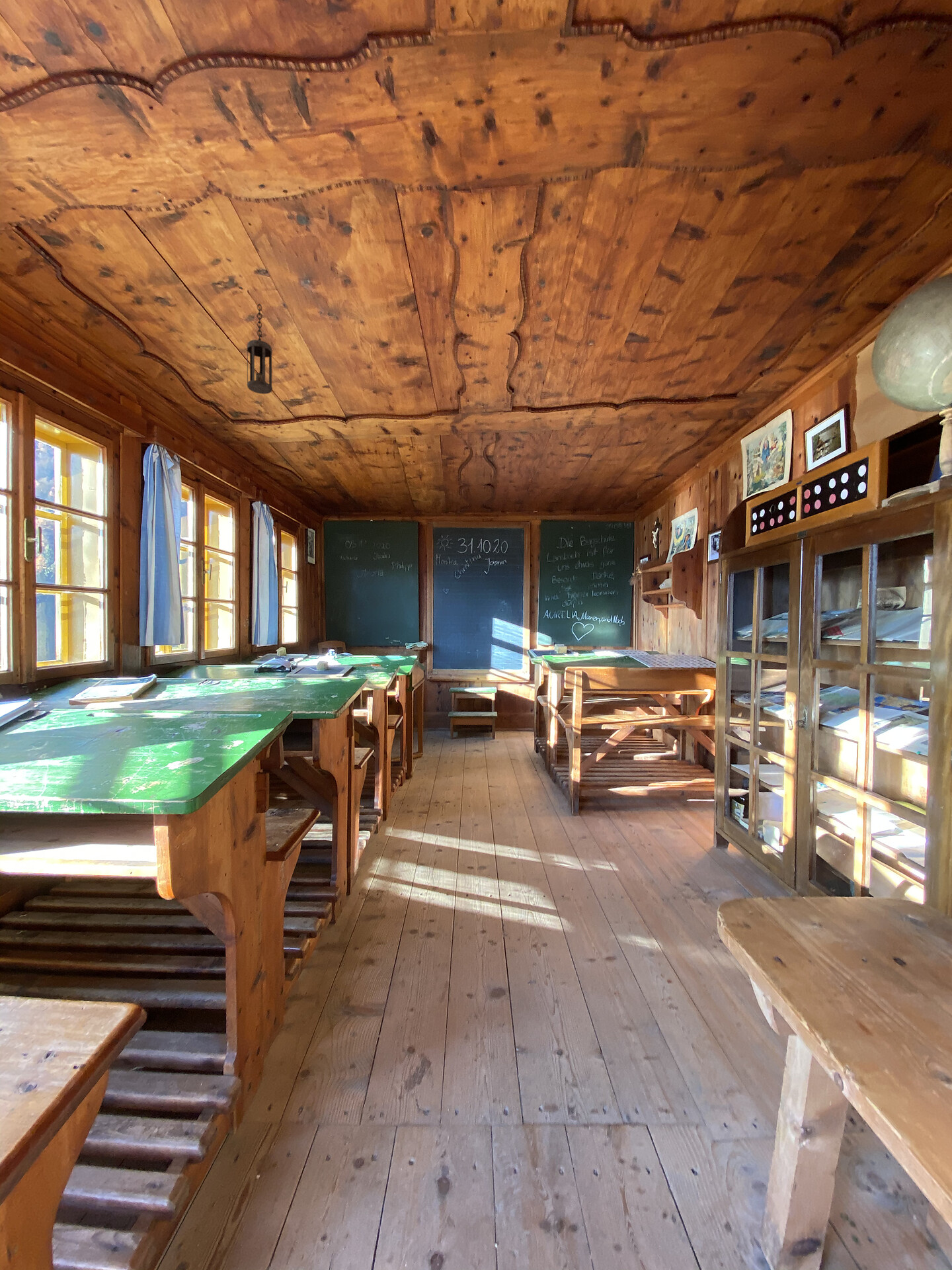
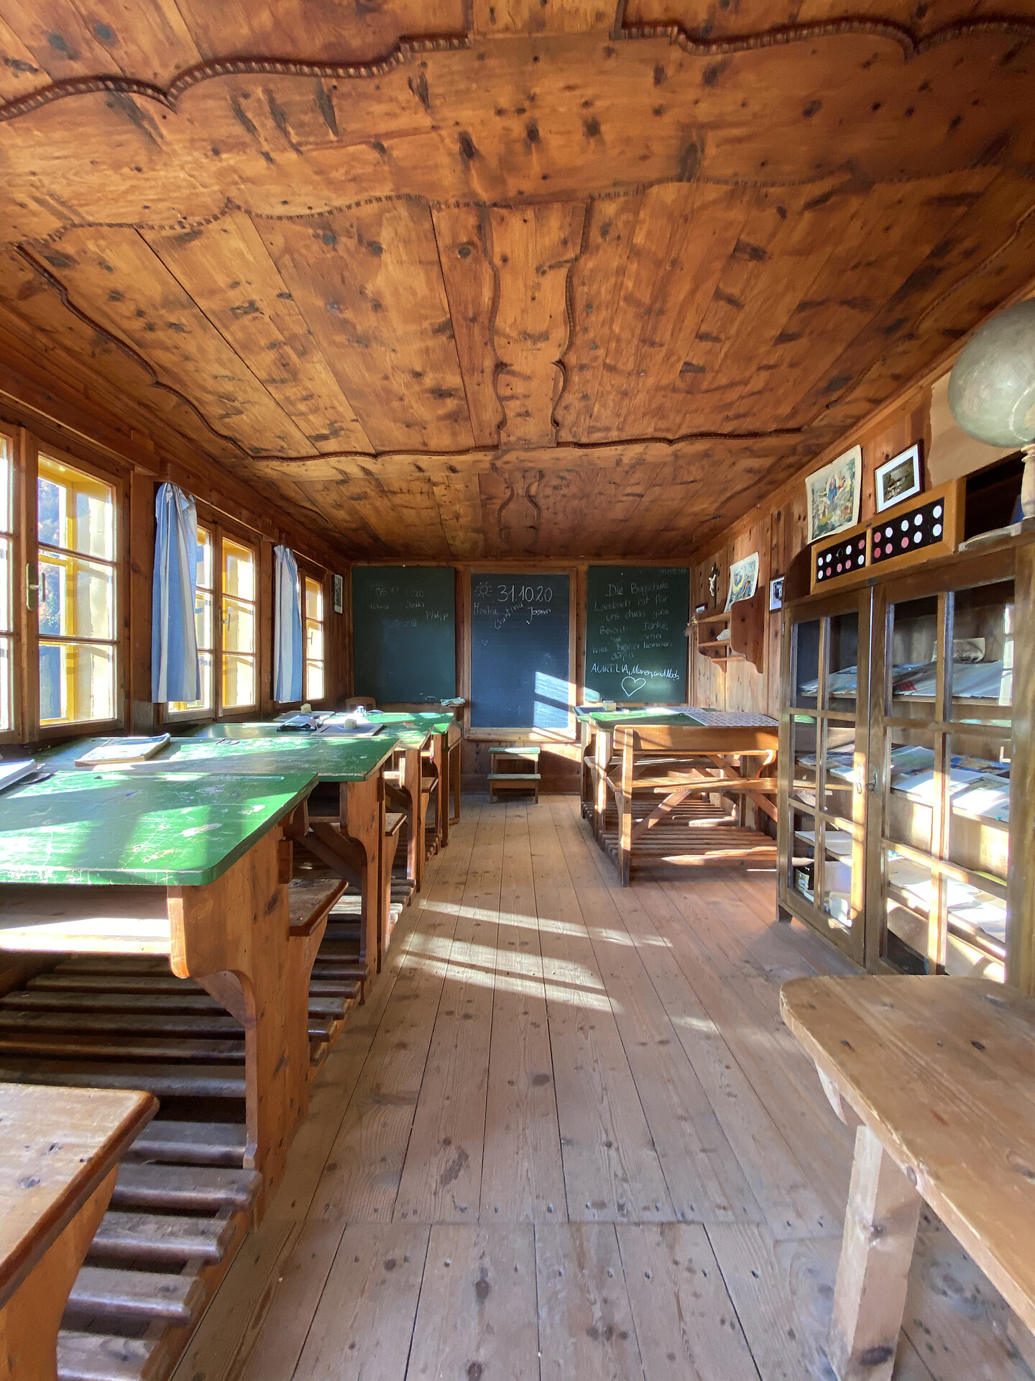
- hanging lantern [247,304,273,394]
